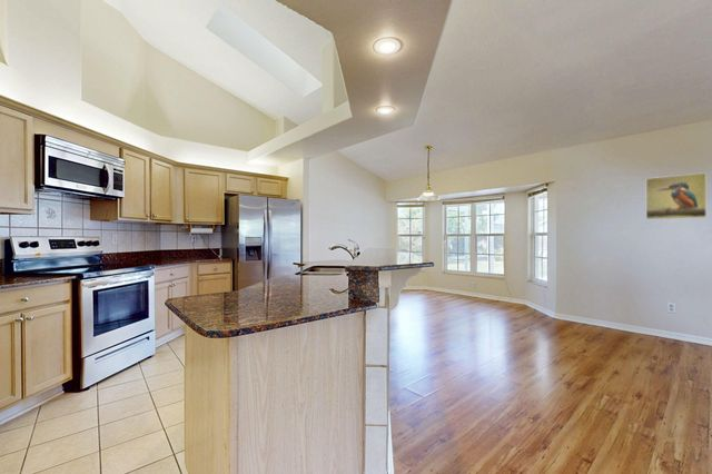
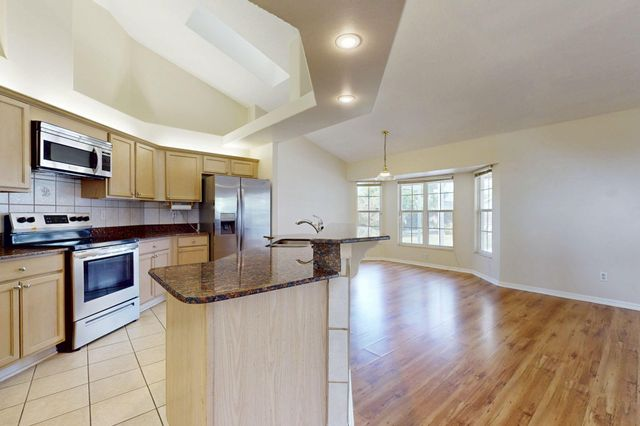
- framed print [645,171,708,220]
